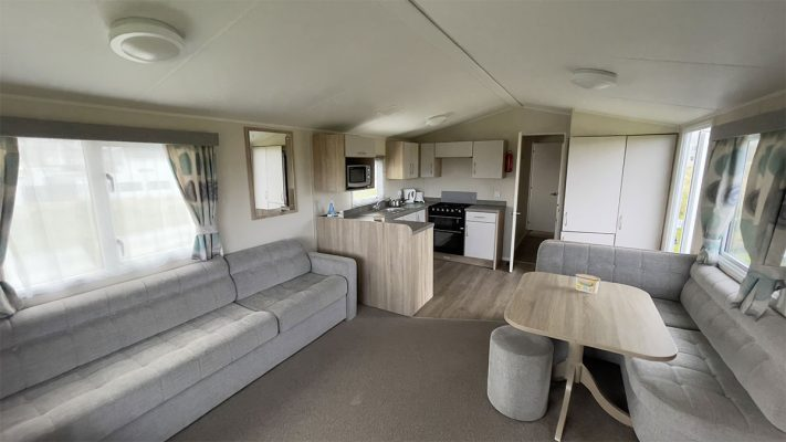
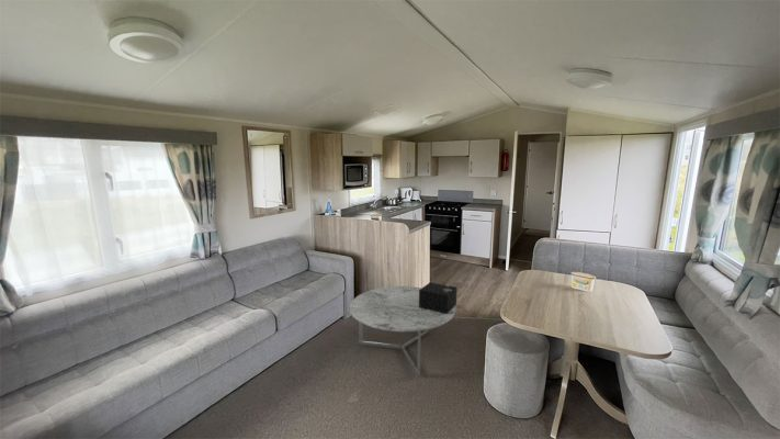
+ decorative box [419,281,457,314]
+ coffee table [349,285,456,376]
